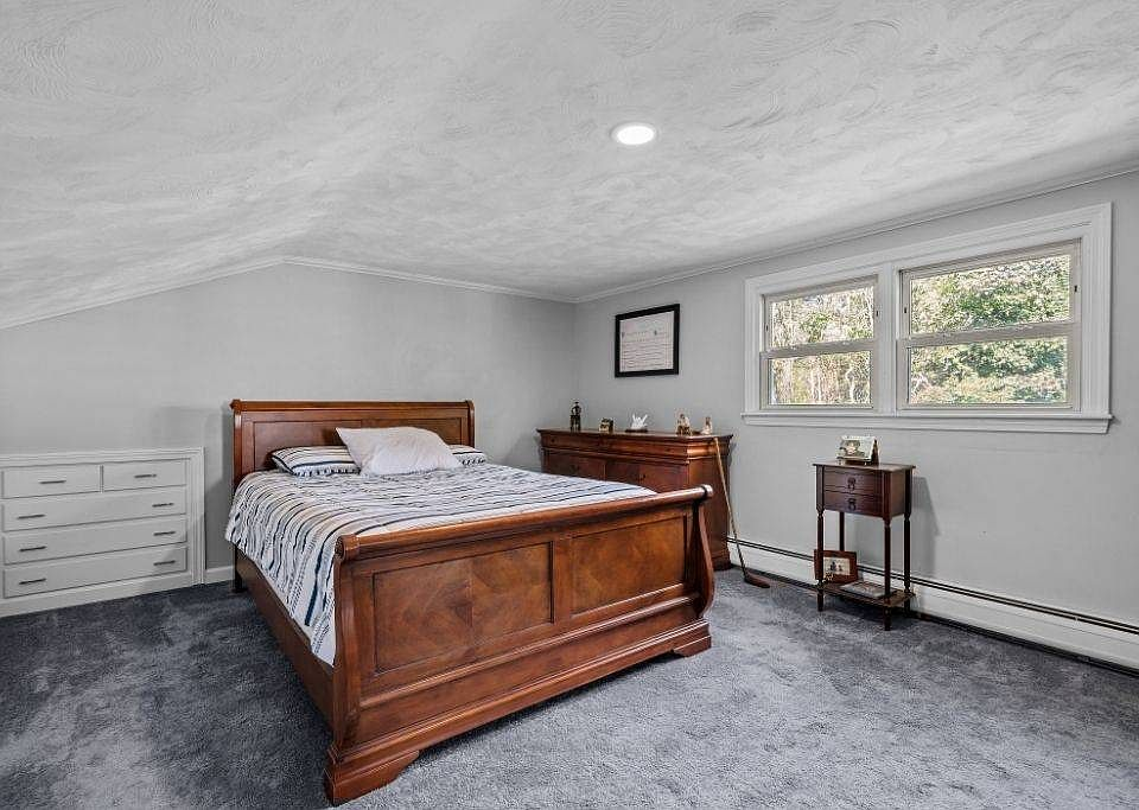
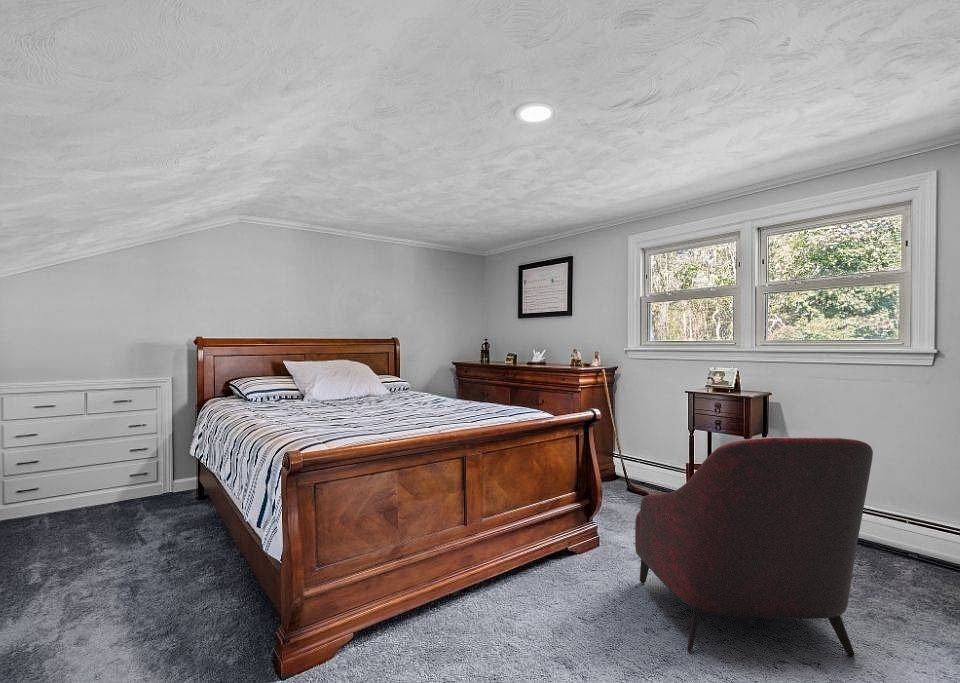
+ armchair [634,436,874,658]
